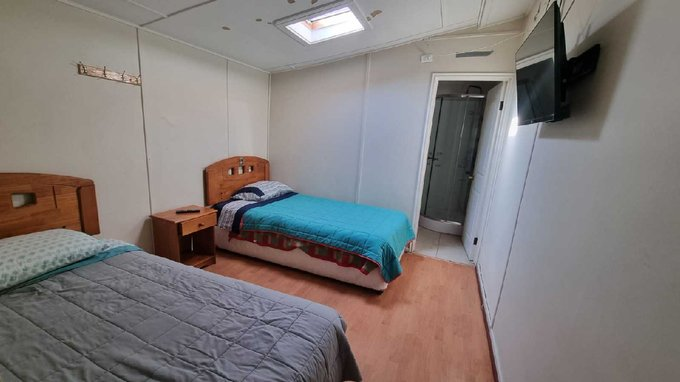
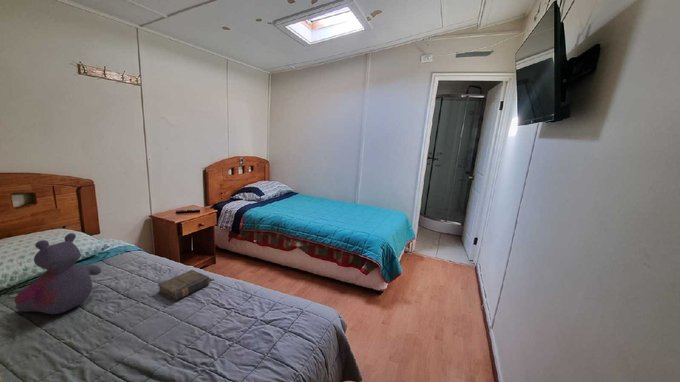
+ stuffed bear [13,232,102,315]
+ book [157,269,214,302]
